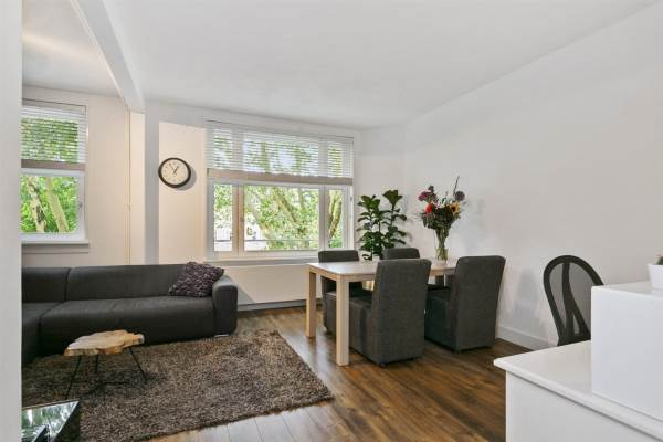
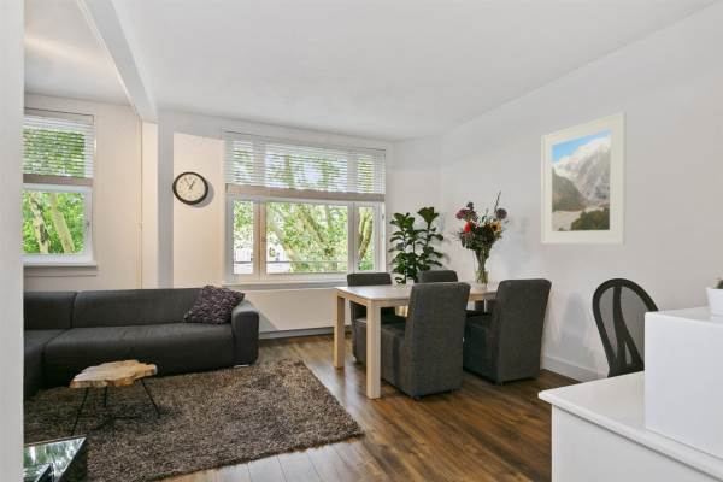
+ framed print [540,111,628,246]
